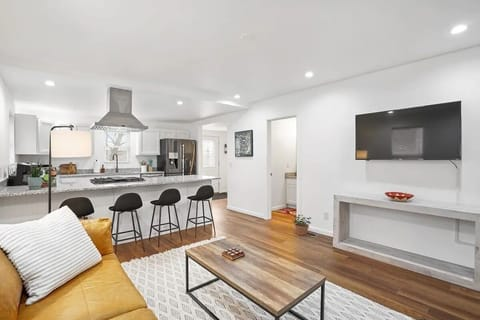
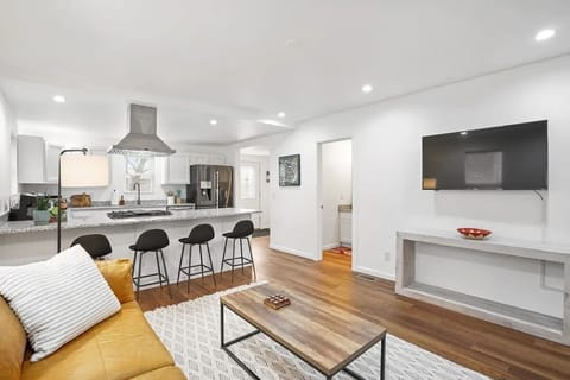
- potted plant [291,214,312,237]
